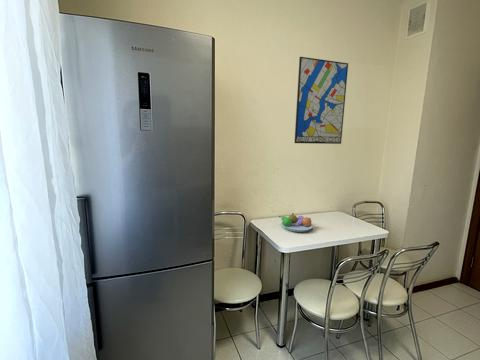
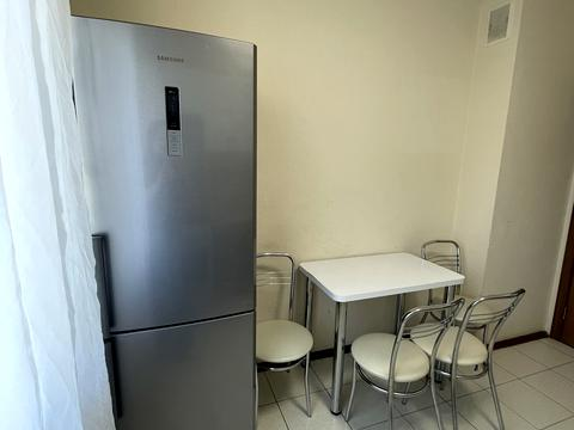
- fruit bowl [278,212,314,233]
- wall art [293,56,349,145]
